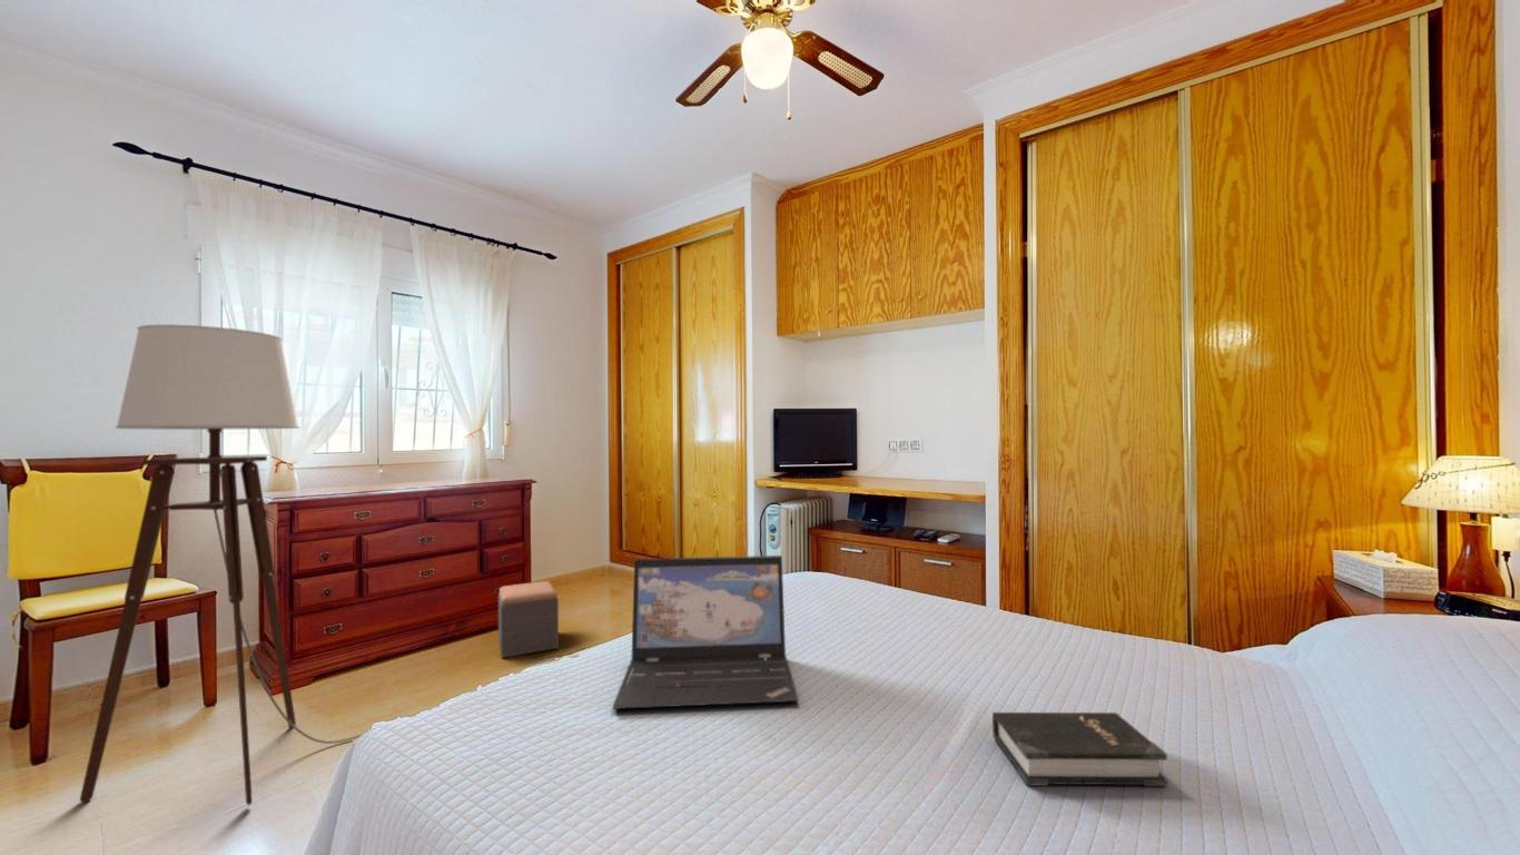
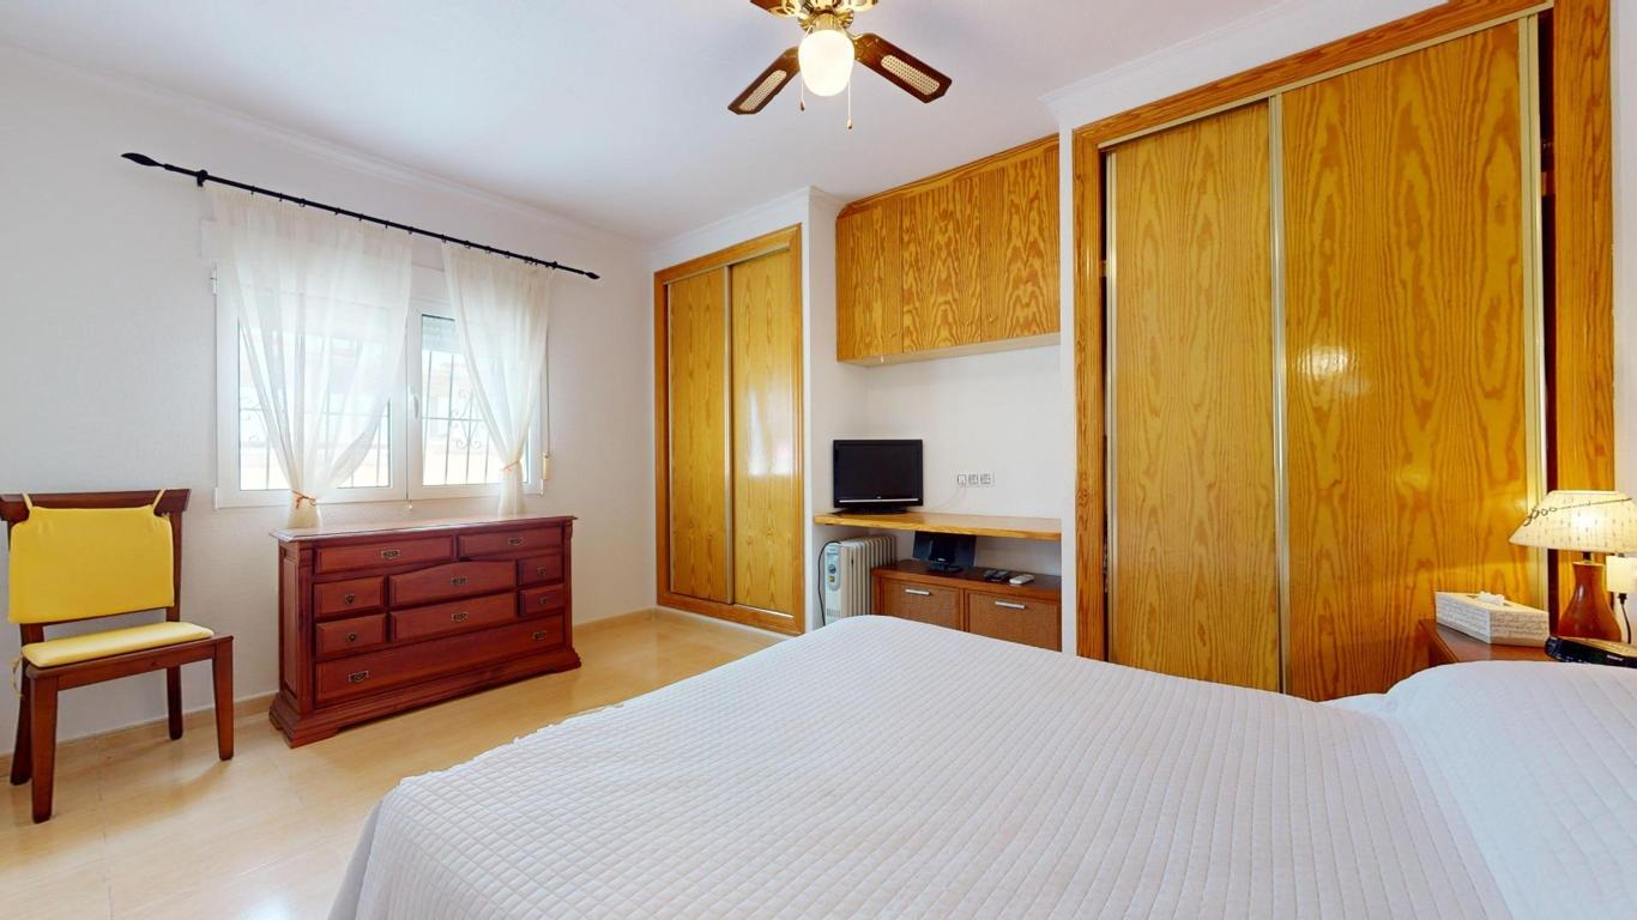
- footstool [497,580,560,659]
- hardback book [991,711,1168,787]
- floor lamp [79,323,363,806]
- laptop [611,554,800,710]
